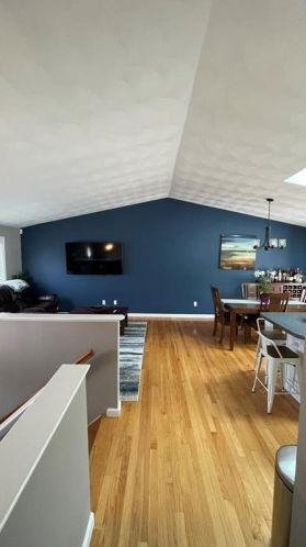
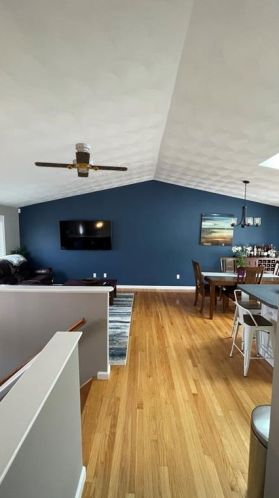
+ ceiling fan [34,142,129,178]
